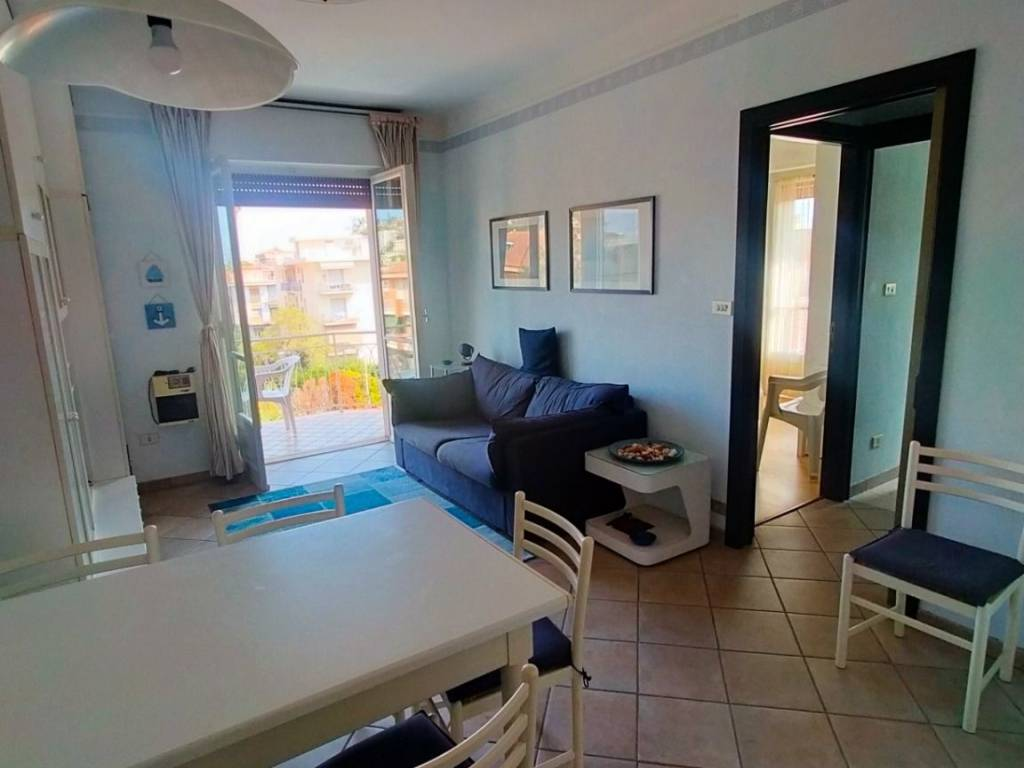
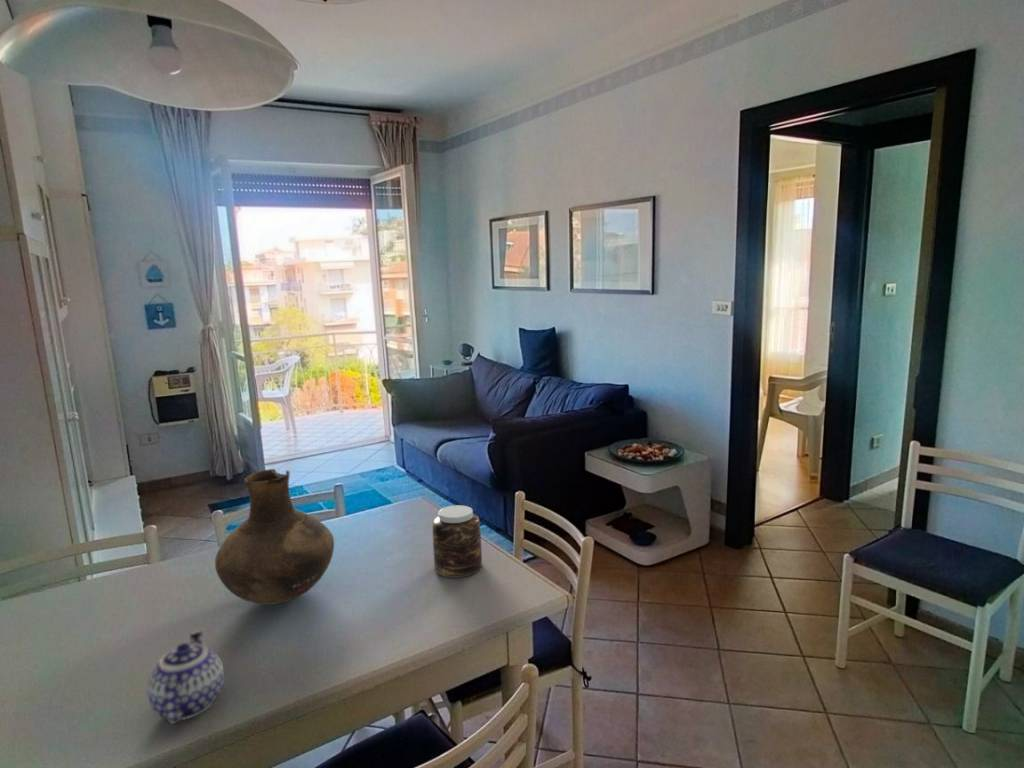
+ jar [432,504,483,579]
+ vase [214,468,335,606]
+ teapot [146,629,225,725]
